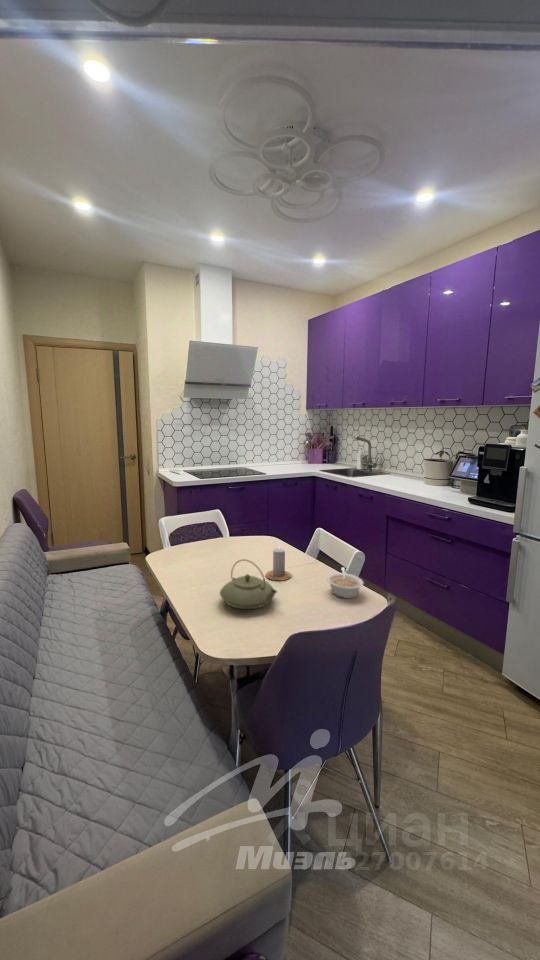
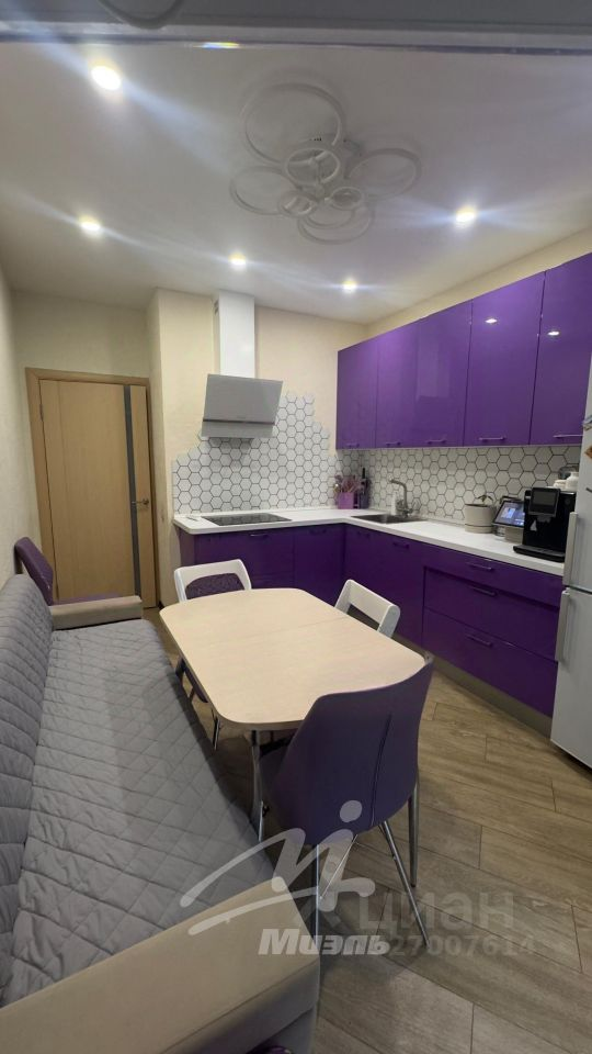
- legume [326,567,365,599]
- candle [264,541,292,582]
- teapot [219,558,278,610]
